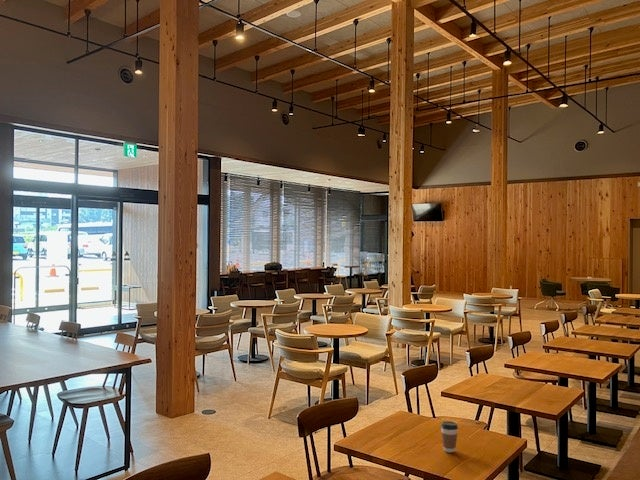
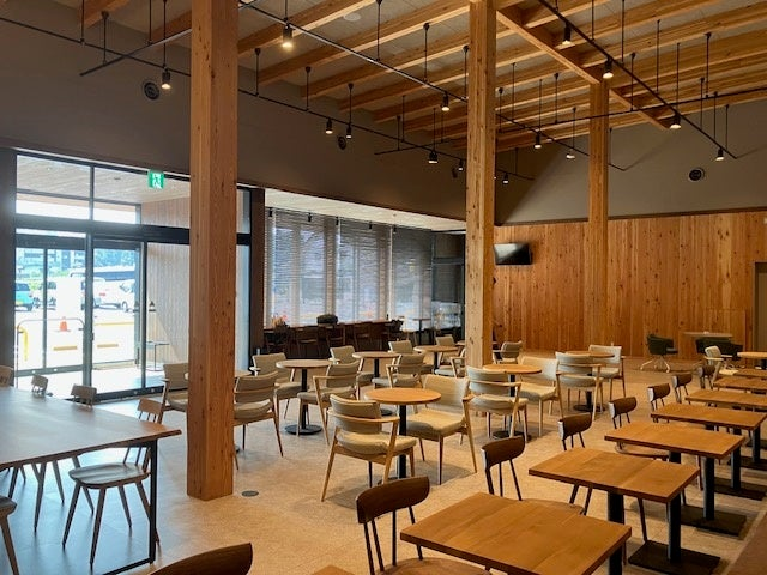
- coffee cup [440,420,459,453]
